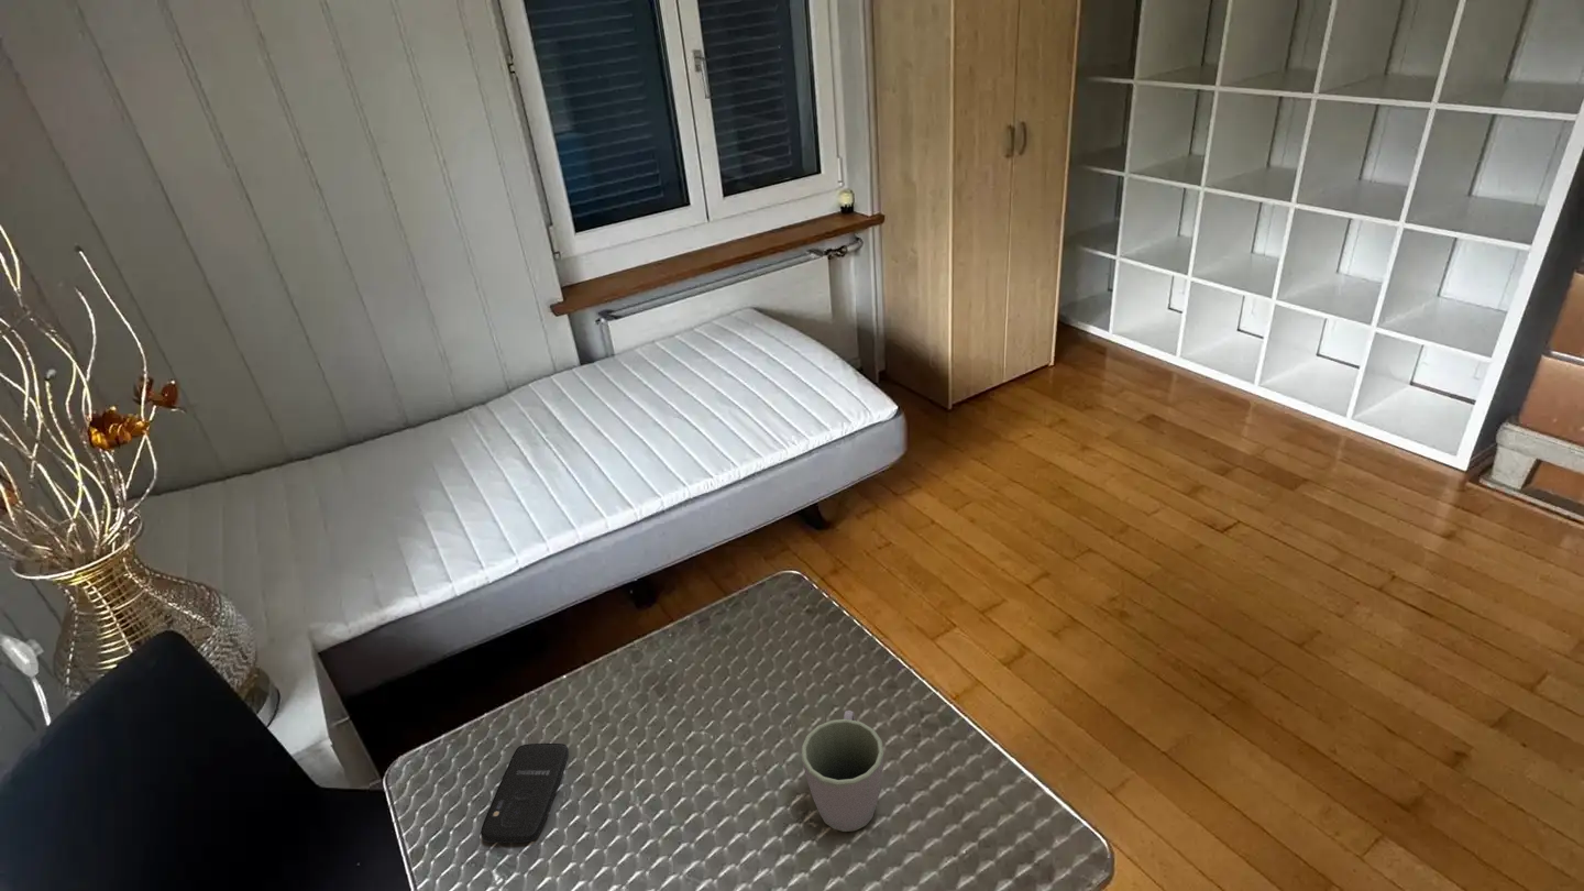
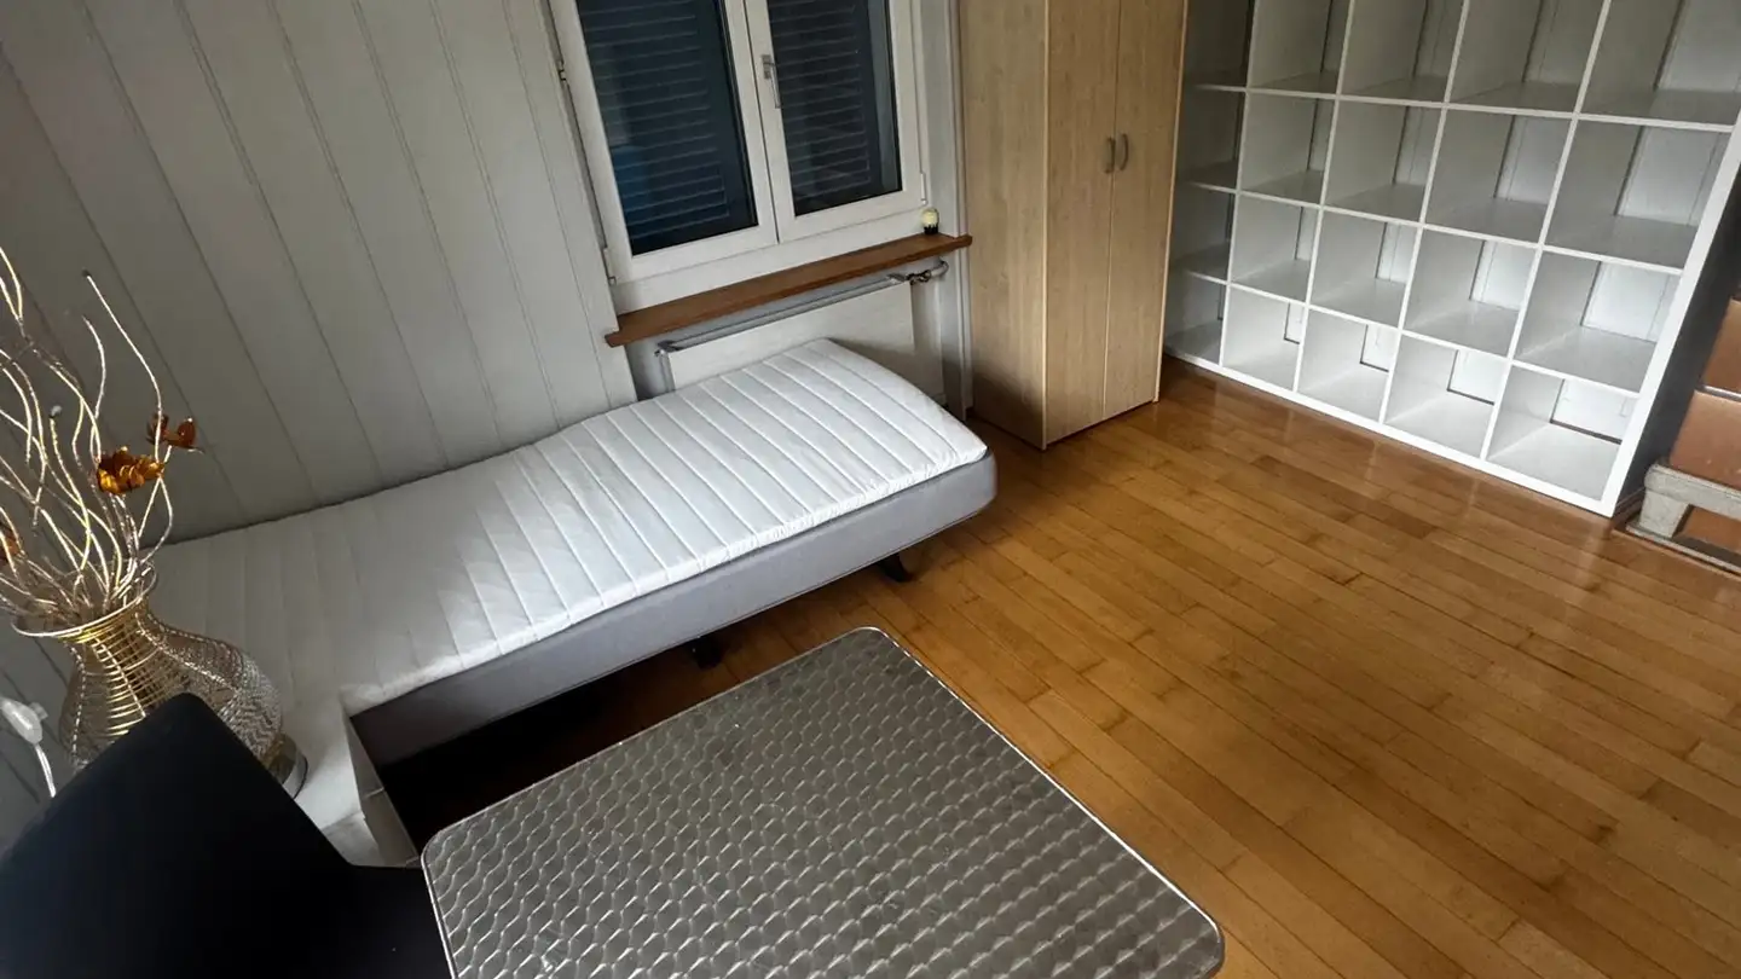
- smartphone [480,743,570,844]
- mug [801,710,884,833]
